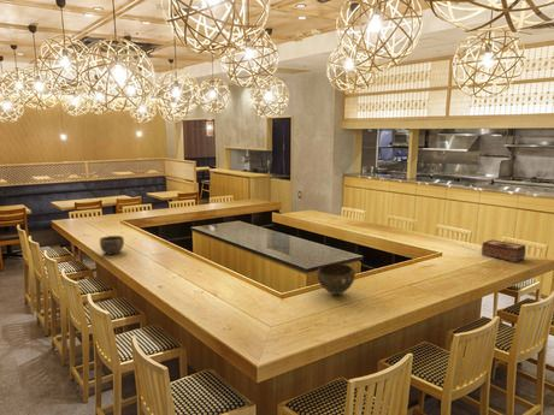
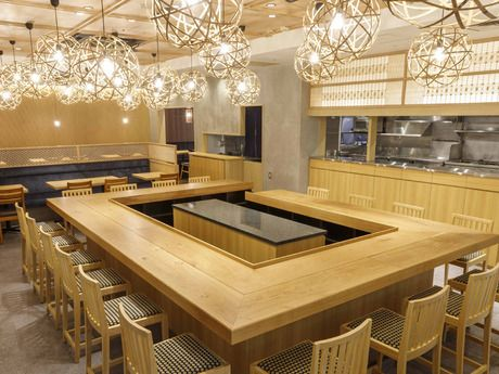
- tissue box [481,238,528,263]
- bowl [99,235,125,256]
- bowl [316,262,356,296]
